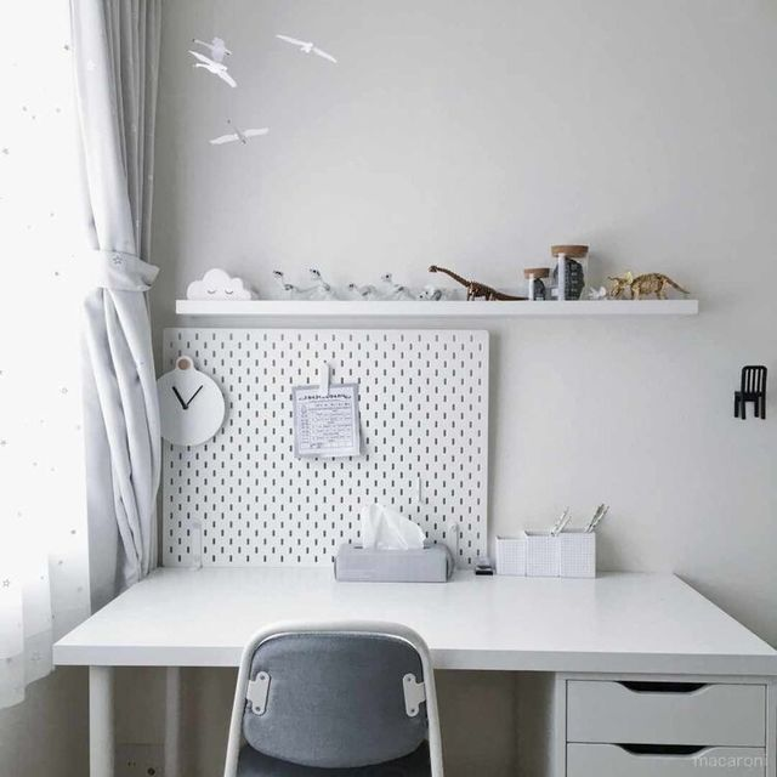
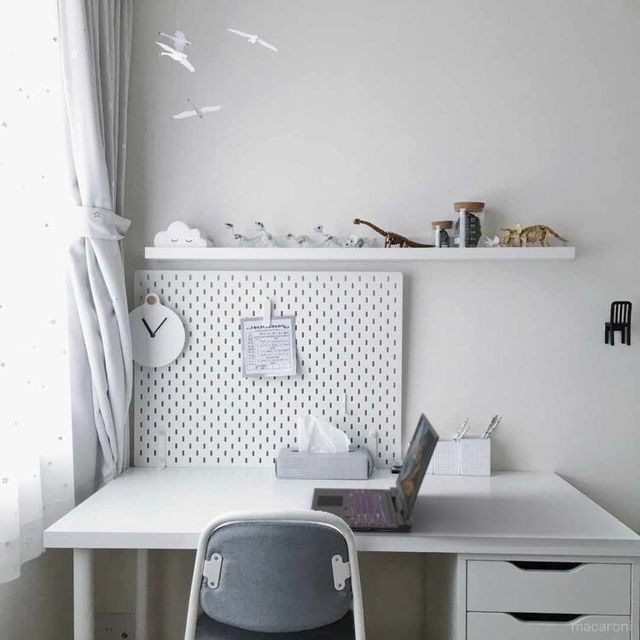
+ laptop [310,412,440,533]
